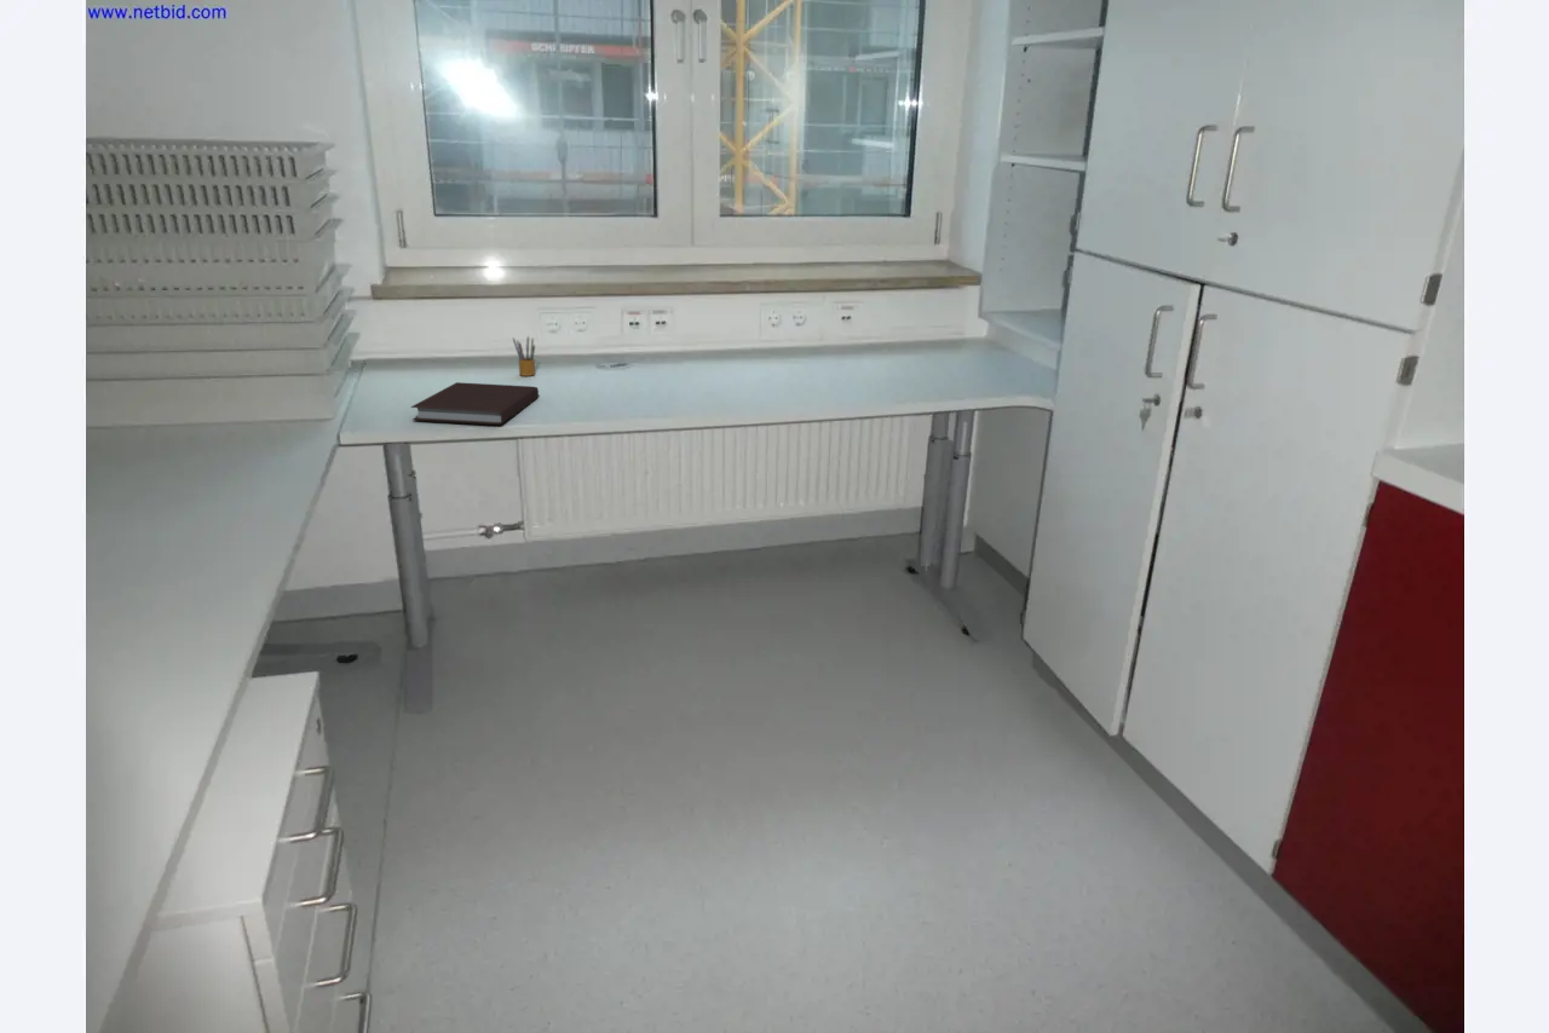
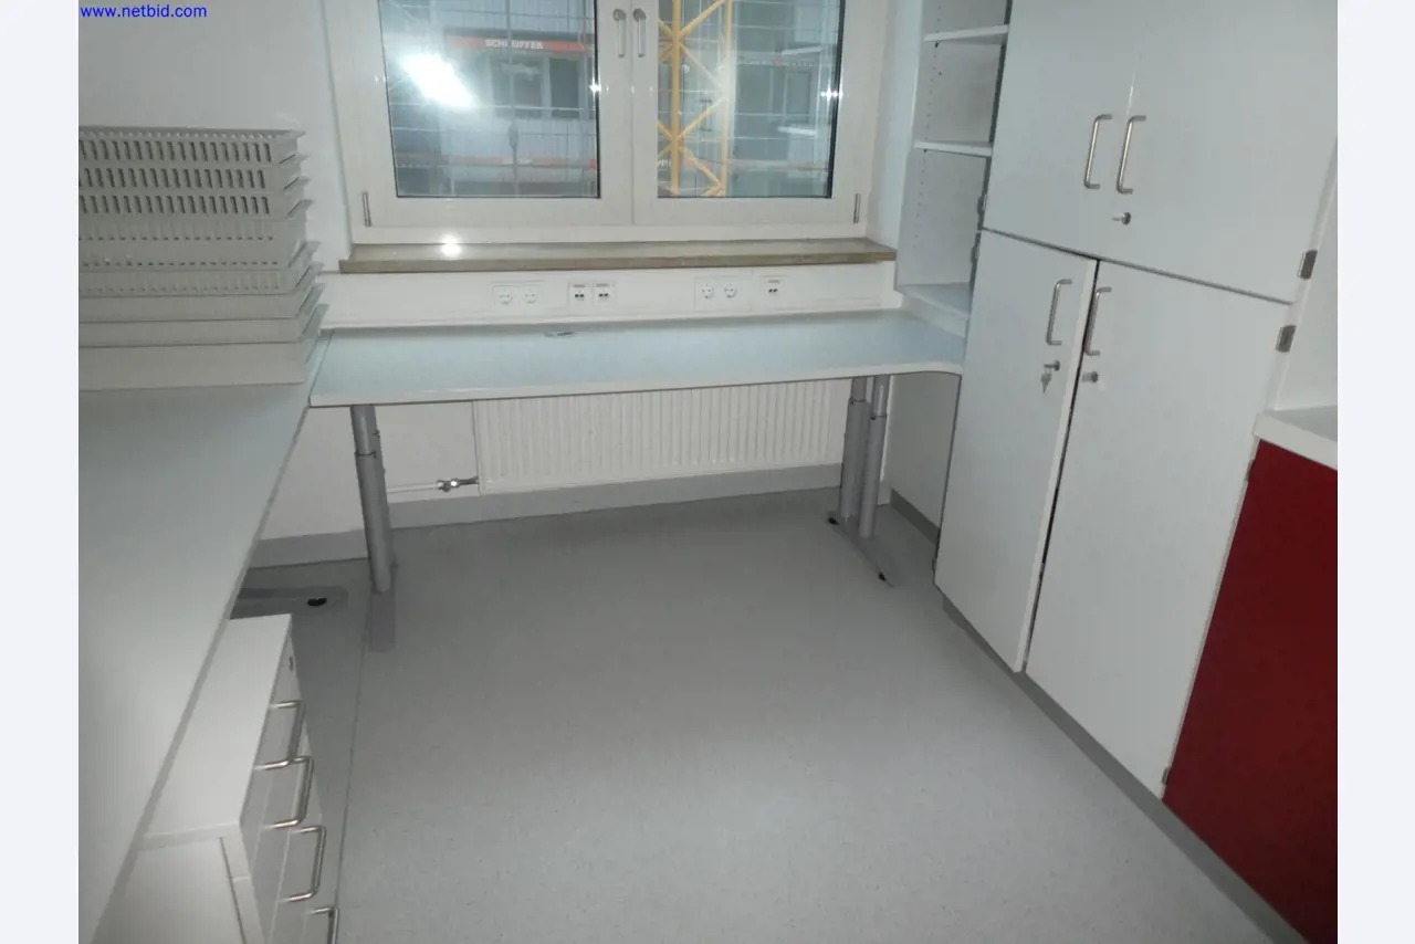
- notebook [410,381,540,426]
- pencil box [512,334,536,377]
